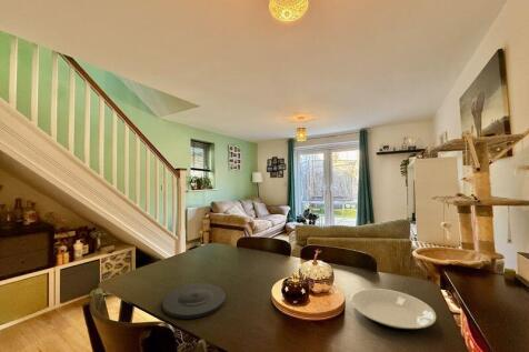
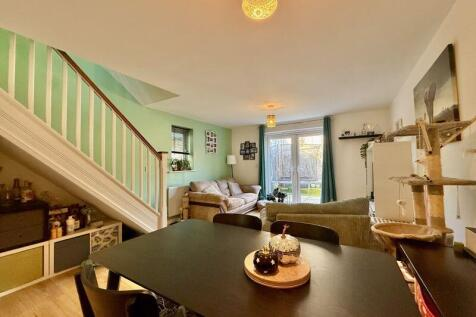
- plate [350,288,437,332]
- plate [161,282,227,320]
